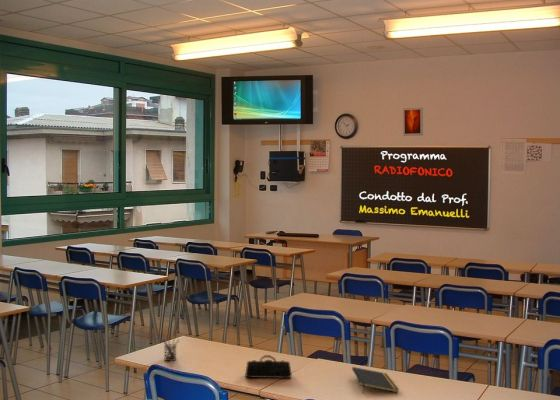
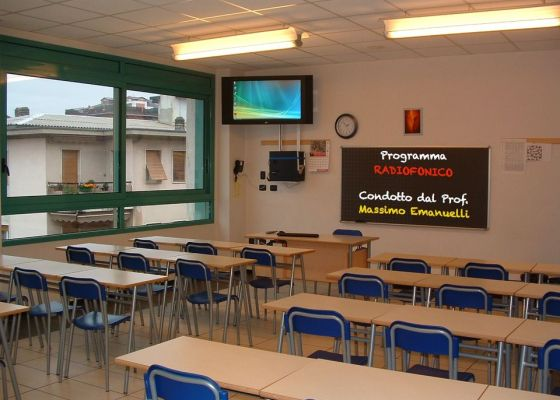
- notepad [351,366,400,393]
- pencil case [244,354,293,379]
- pen holder [161,335,180,362]
